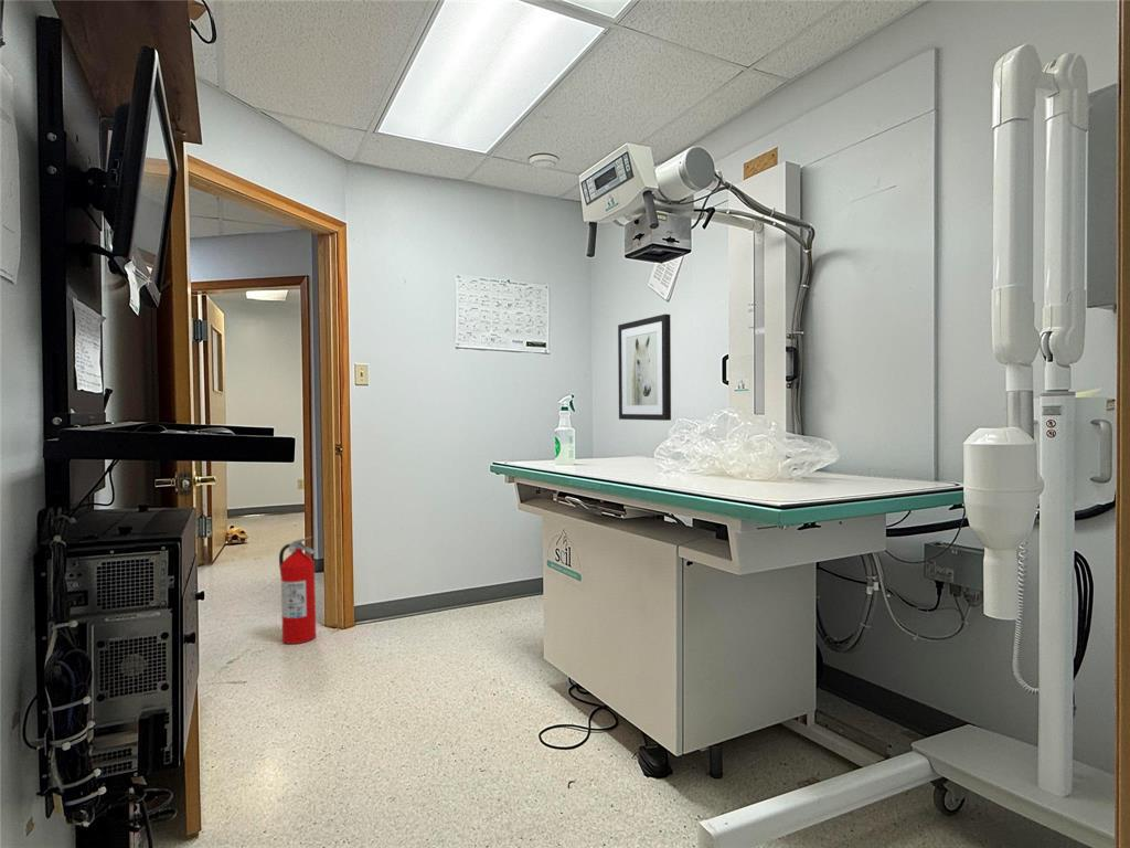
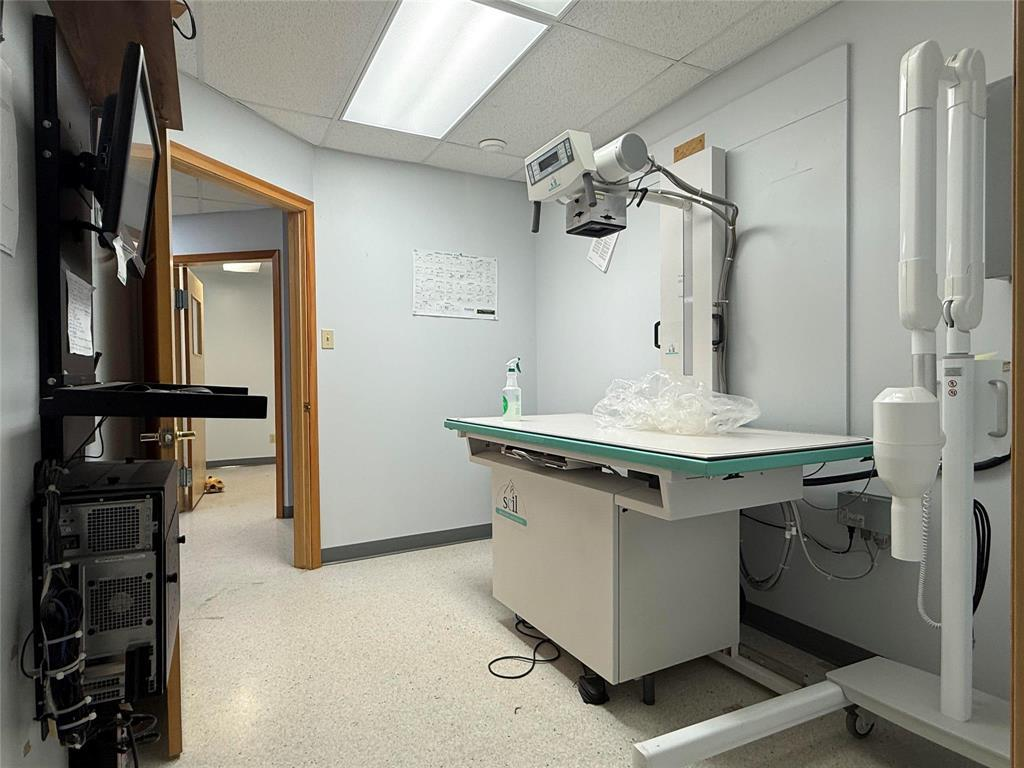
- fire extinguisher [278,536,317,645]
- wall art [617,314,672,422]
